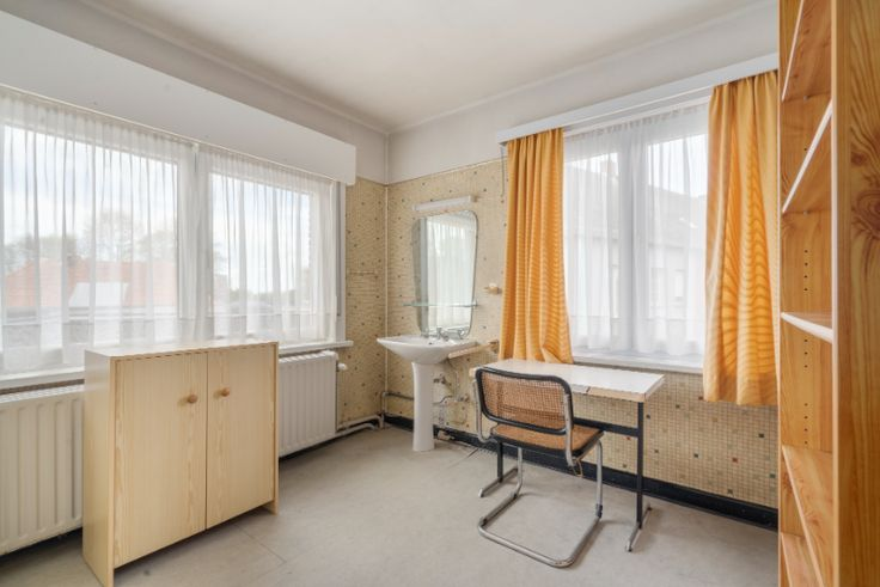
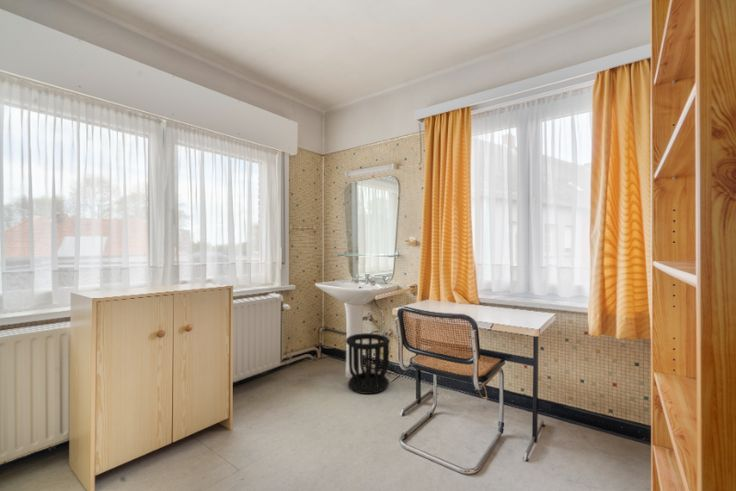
+ wastebasket [345,332,391,395]
